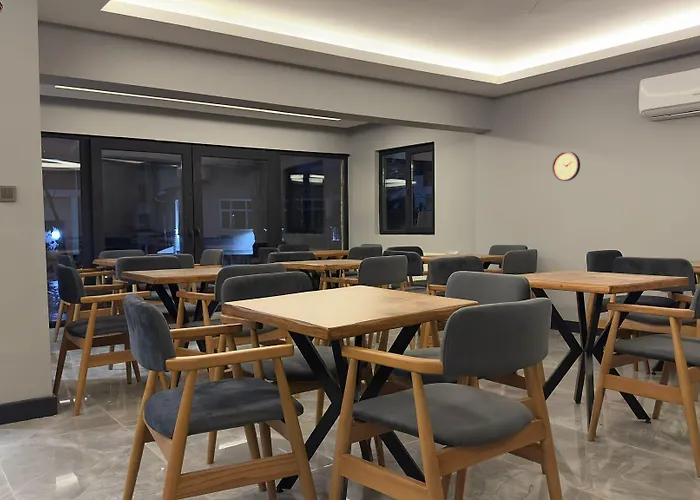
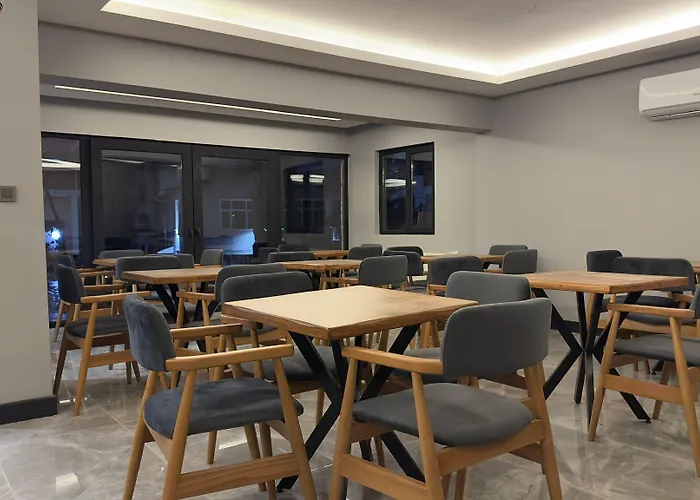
- clock [551,150,581,182]
